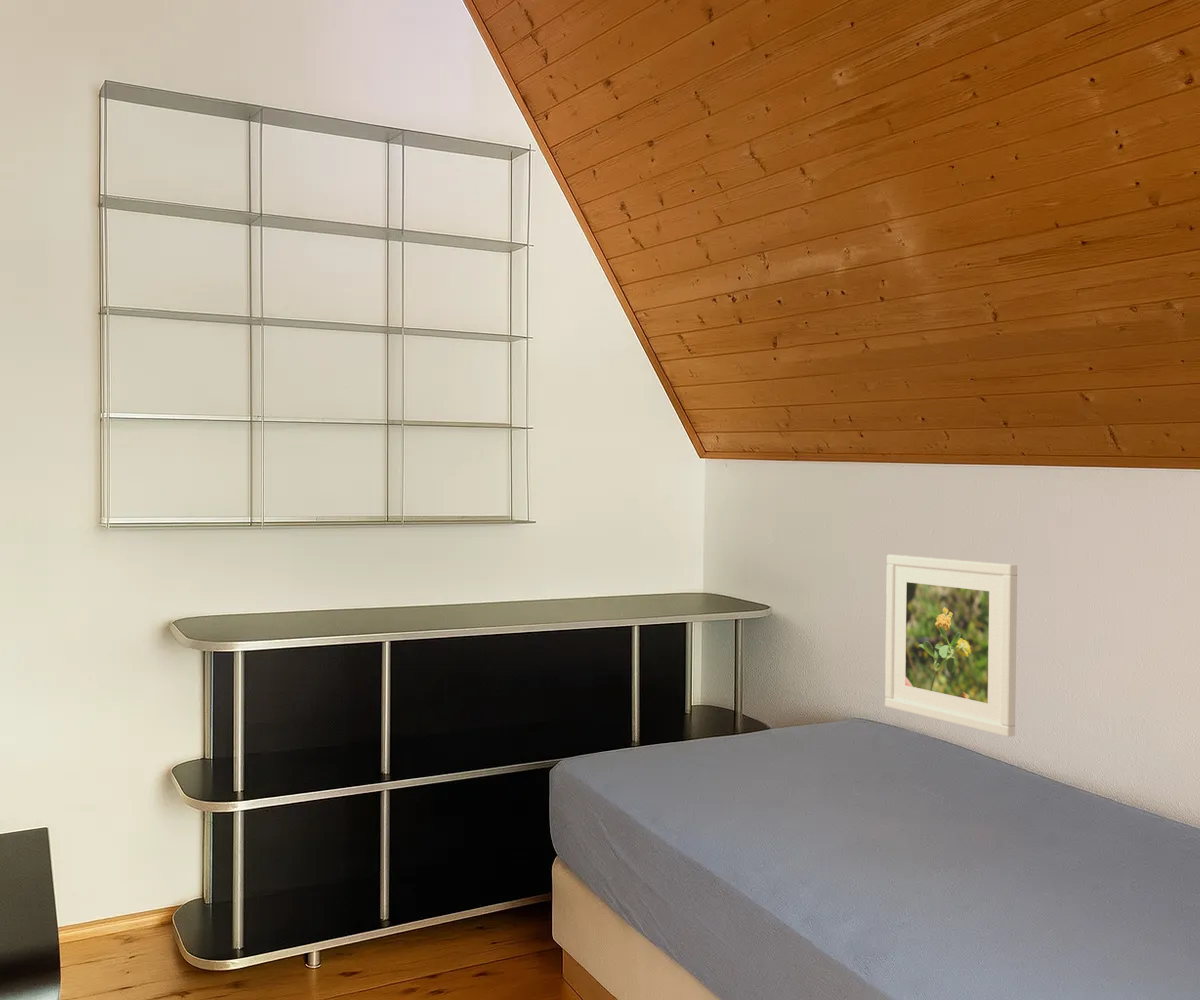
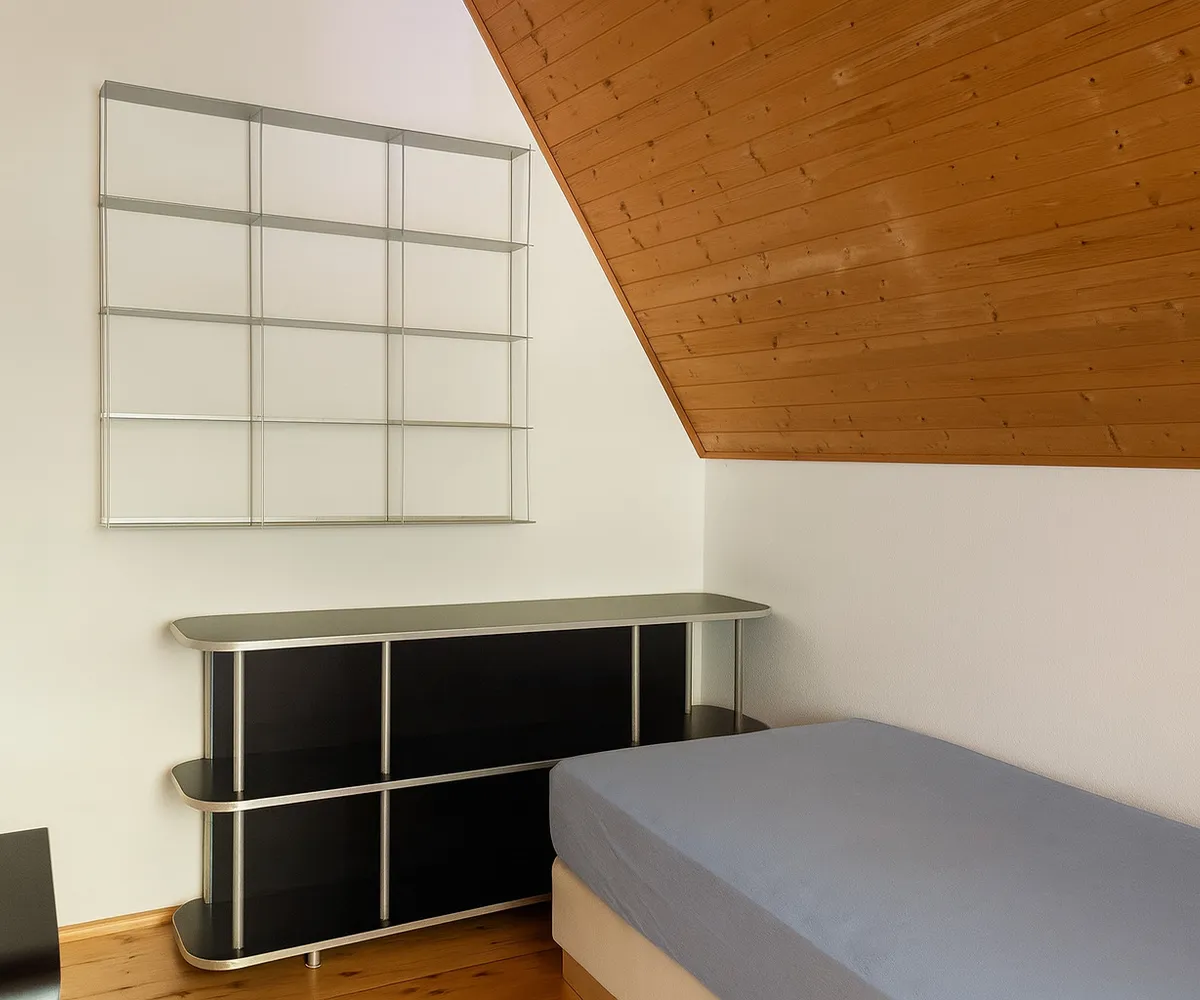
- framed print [884,554,1018,738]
